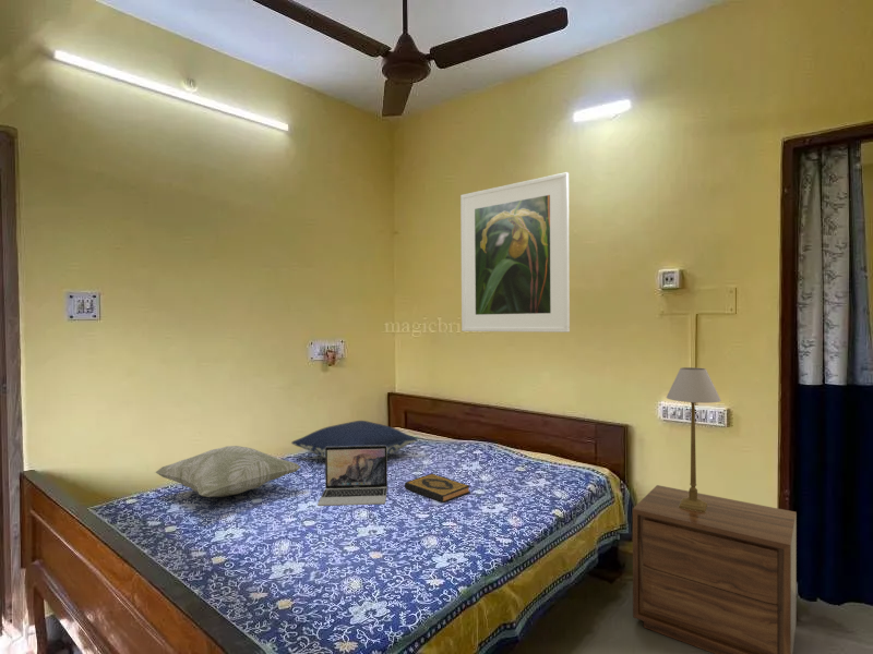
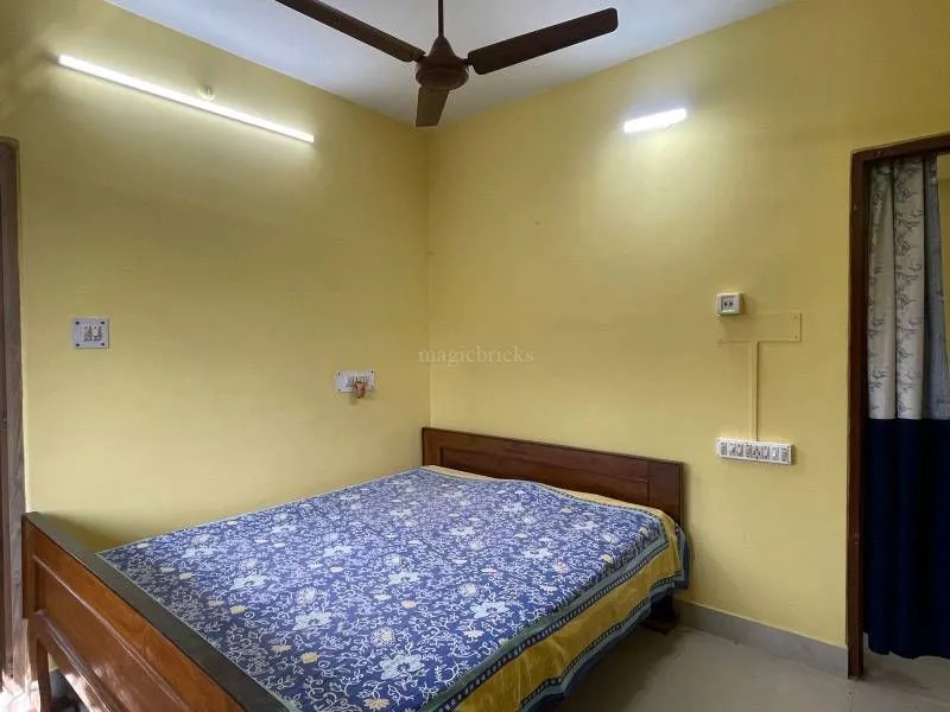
- laptop [316,446,388,507]
- hardback book [404,473,471,504]
- decorative pillow [155,445,302,498]
- pillow [290,420,418,459]
- nightstand [632,484,798,654]
- table lamp [666,366,722,512]
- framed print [459,171,571,334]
